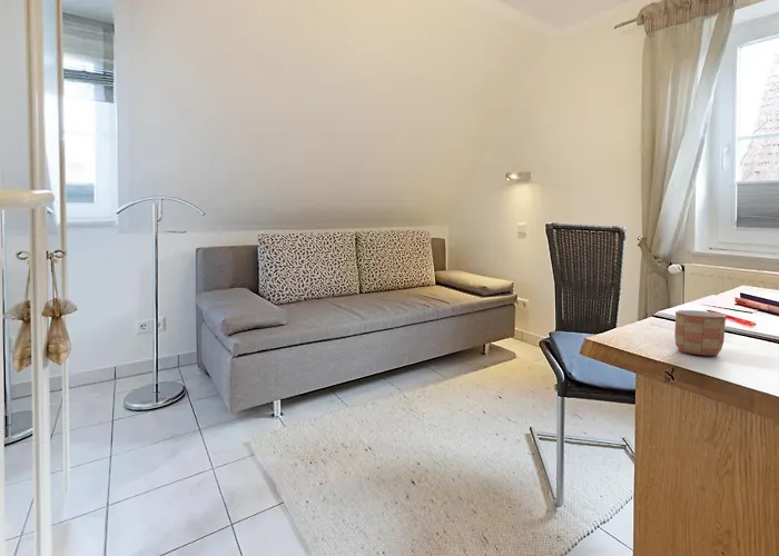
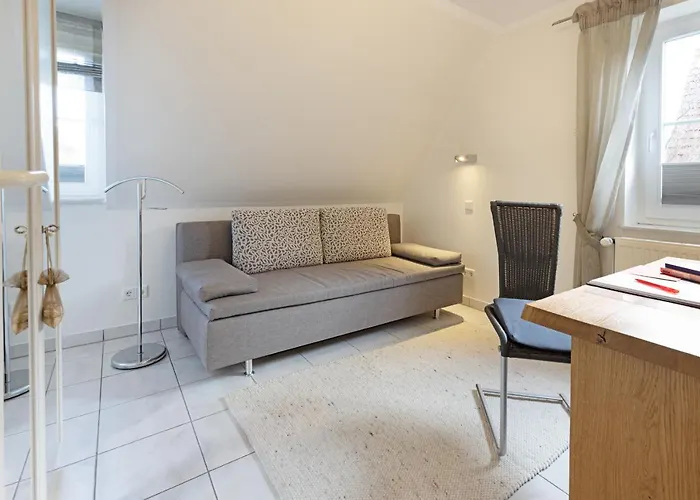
- mug [673,309,728,356]
